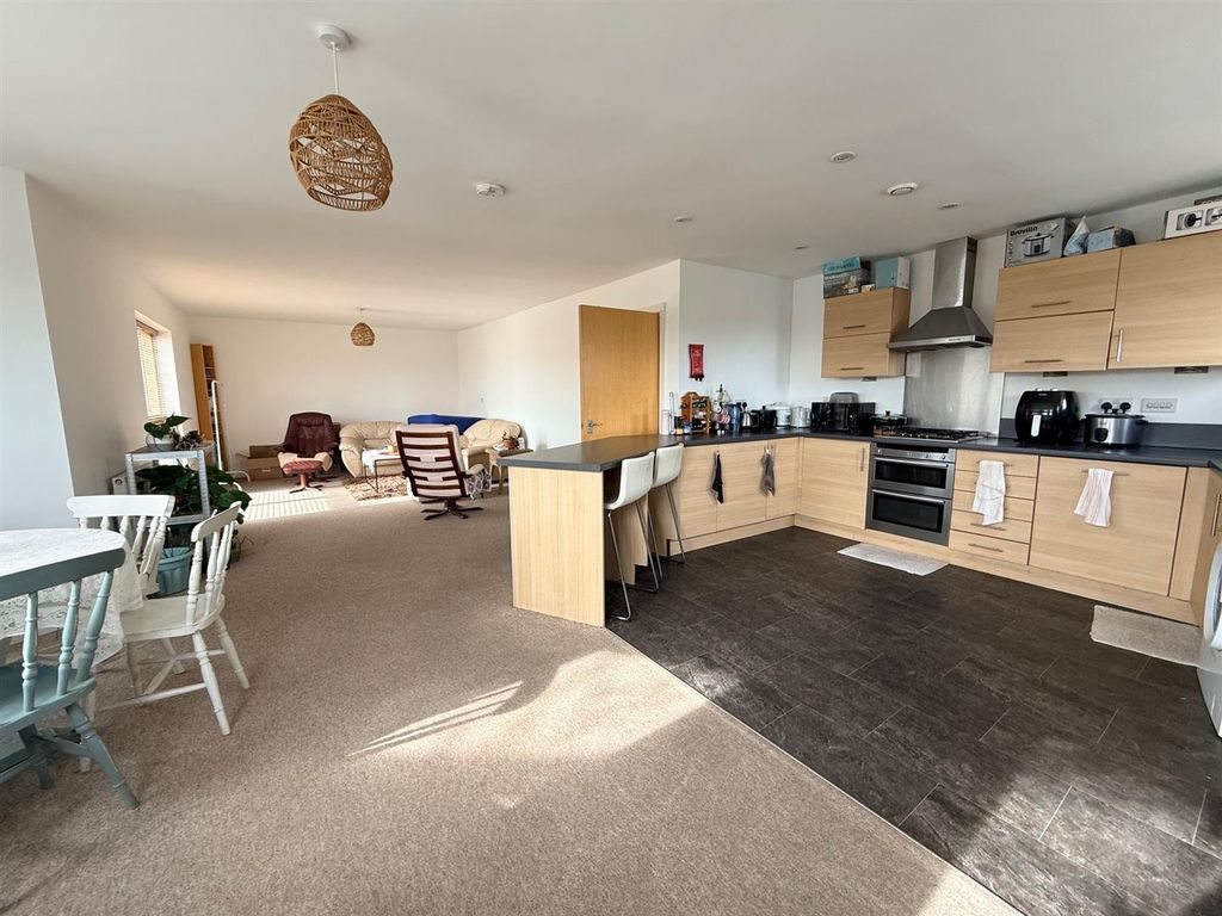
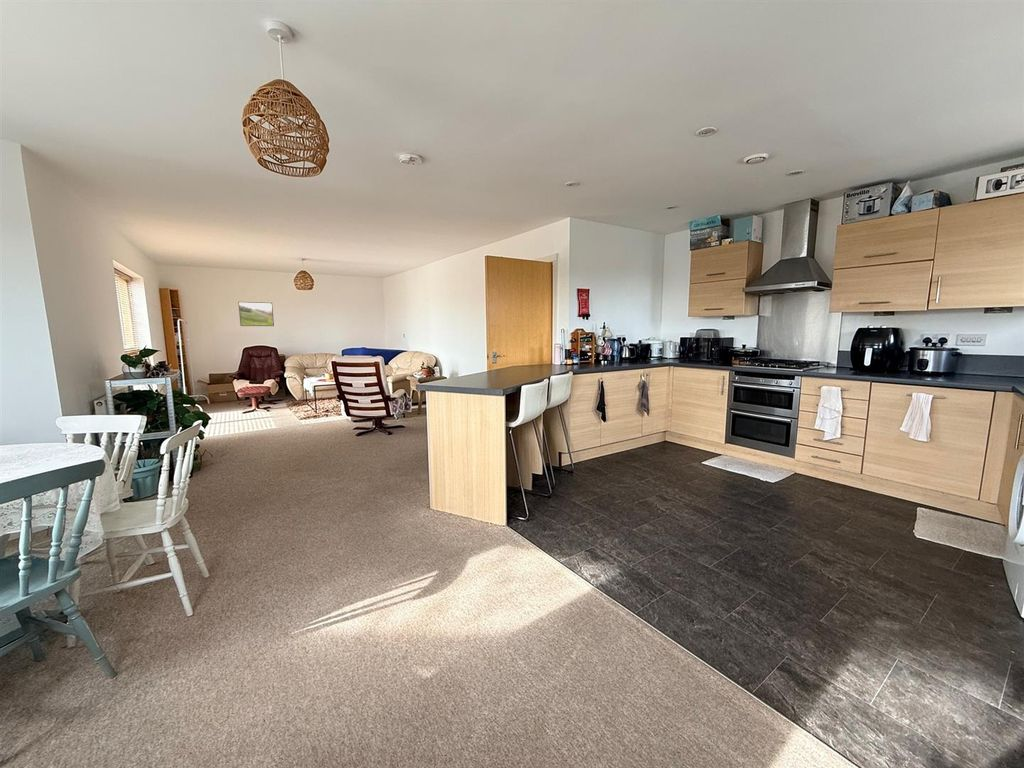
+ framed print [237,301,275,327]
